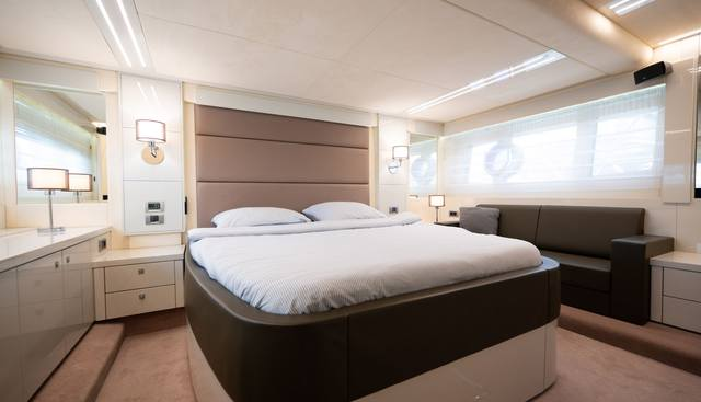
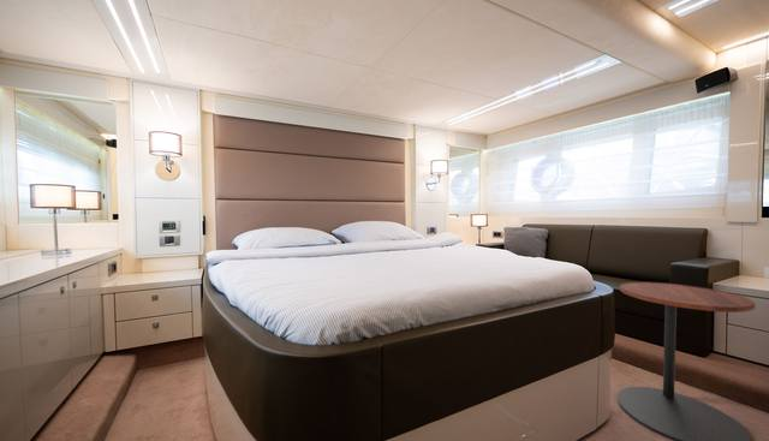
+ side table [616,281,756,441]
